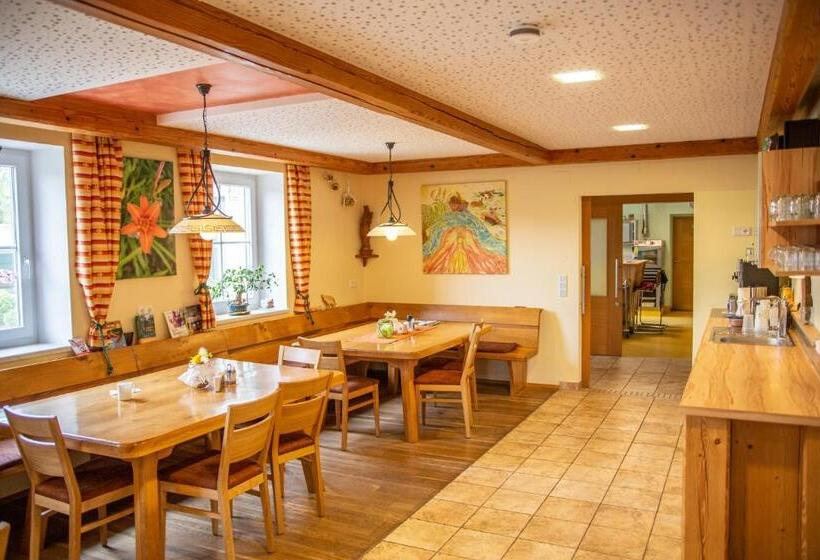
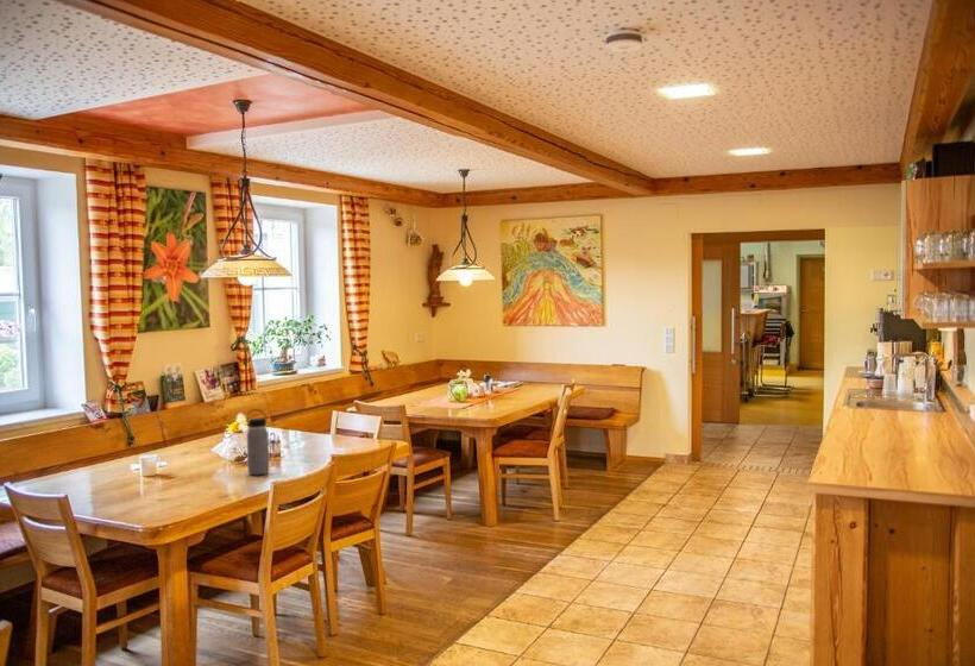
+ water bottle [245,408,270,476]
